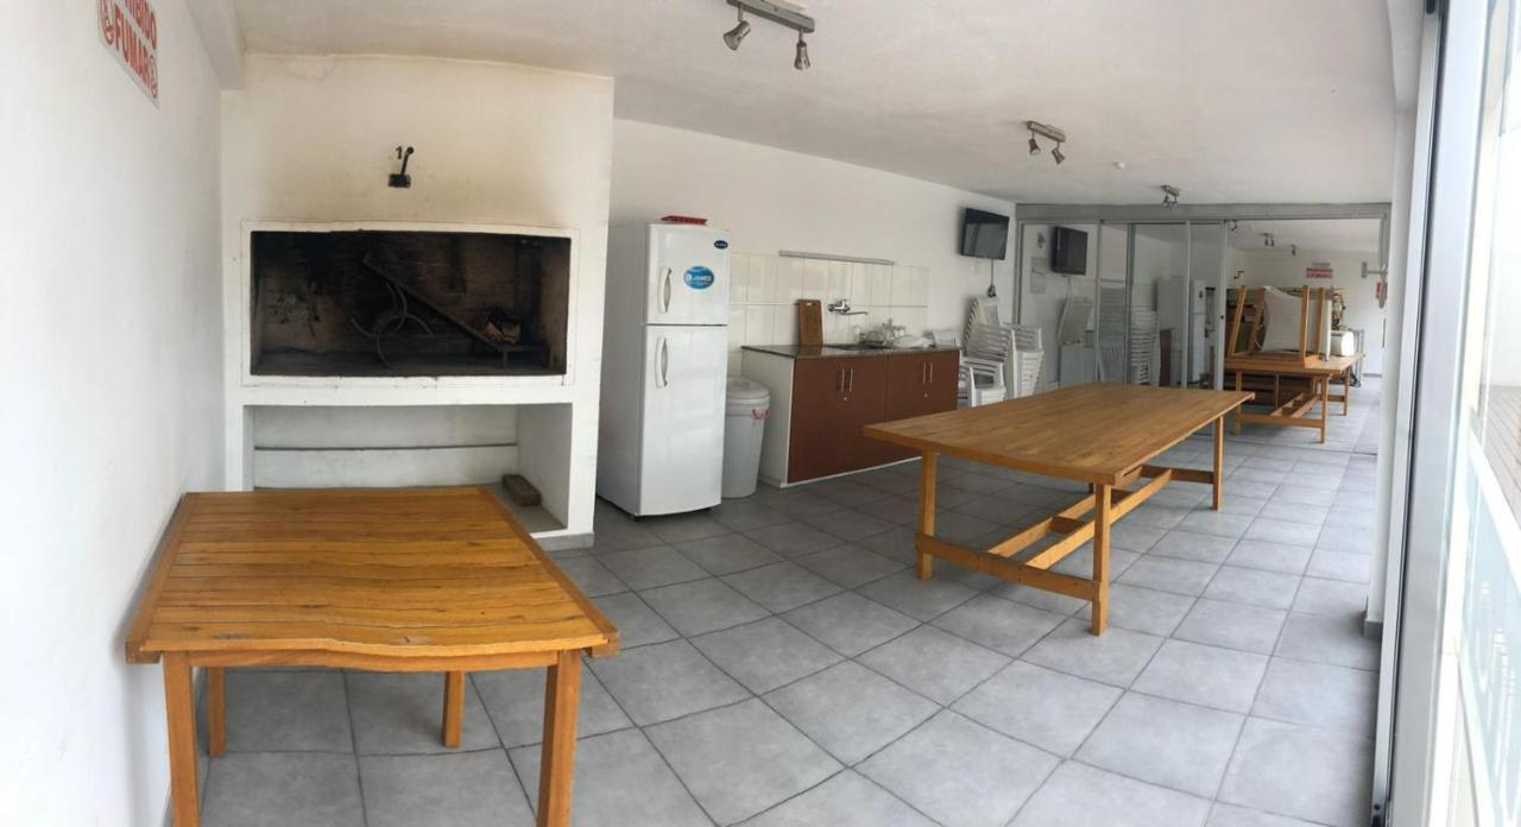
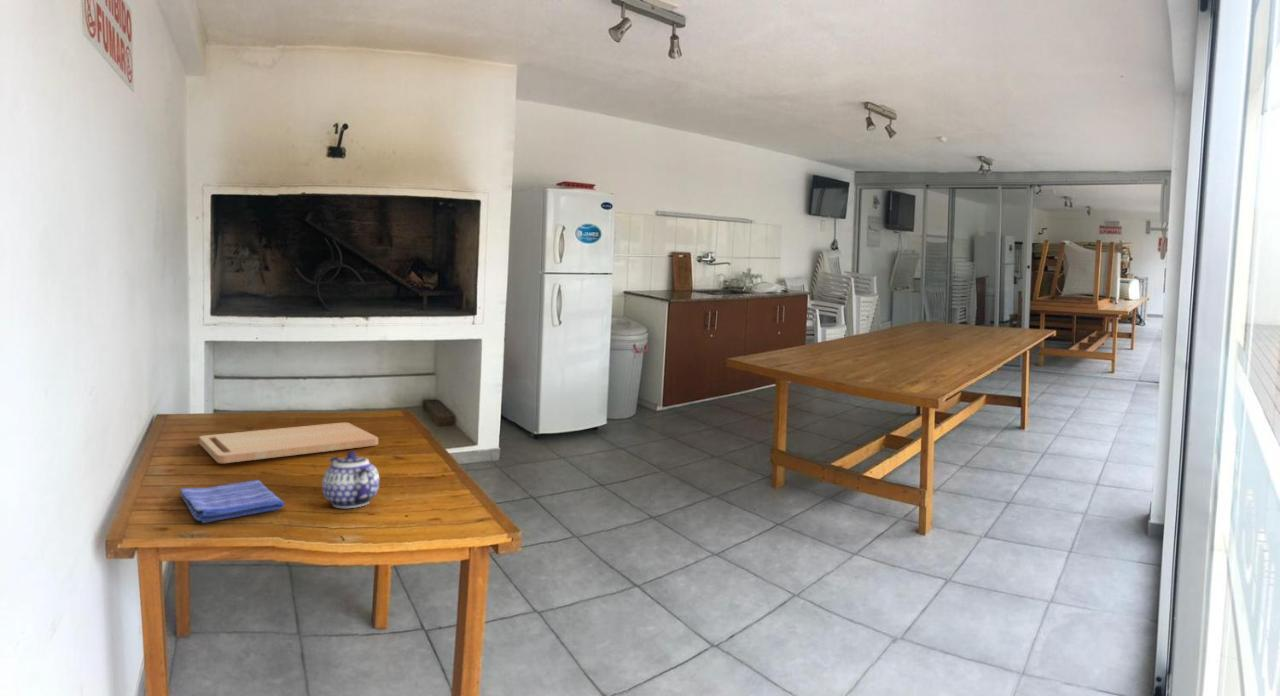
+ dish towel [179,479,286,524]
+ cutting board [198,422,379,464]
+ teapot [321,450,380,509]
